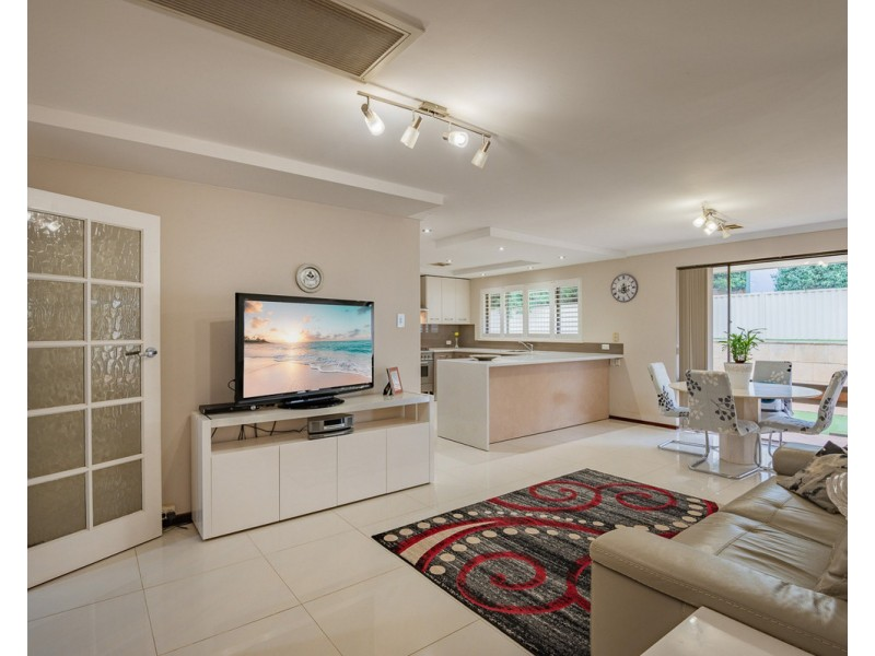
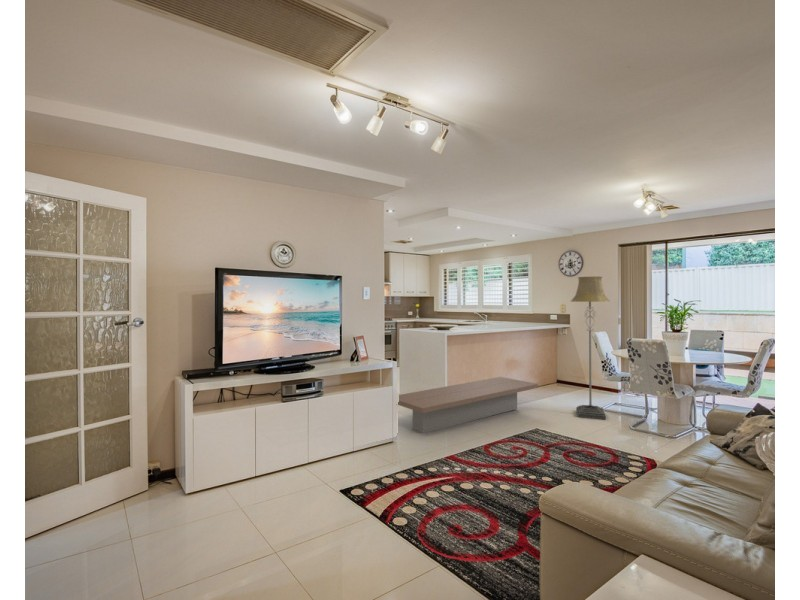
+ floor lamp [570,275,611,421]
+ bench [397,376,539,434]
